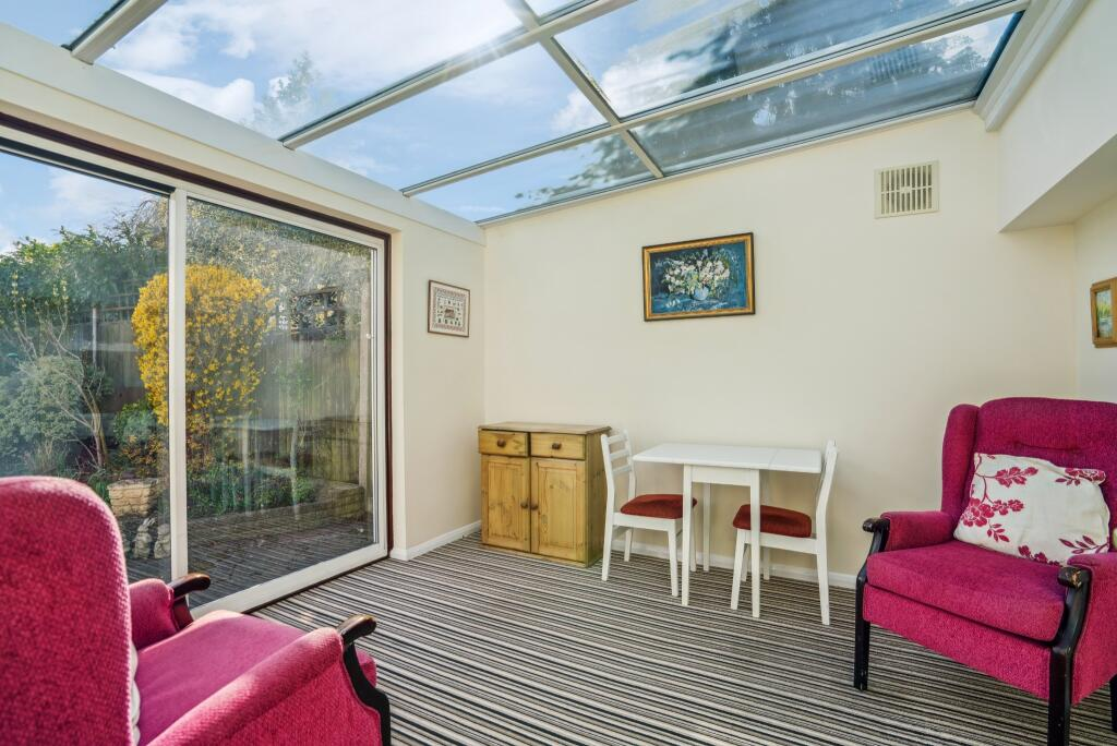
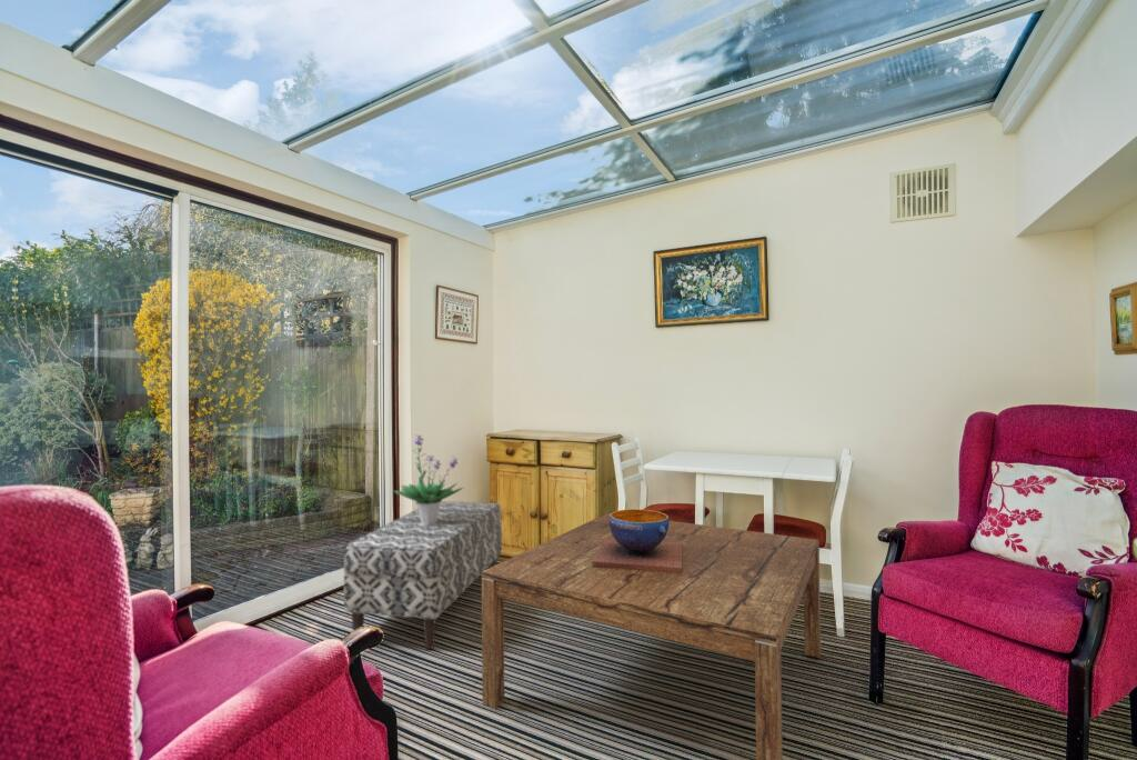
+ coffee table [481,512,822,760]
+ decorative bowl [592,508,683,573]
+ bench [342,500,503,650]
+ potted plant [393,433,464,524]
